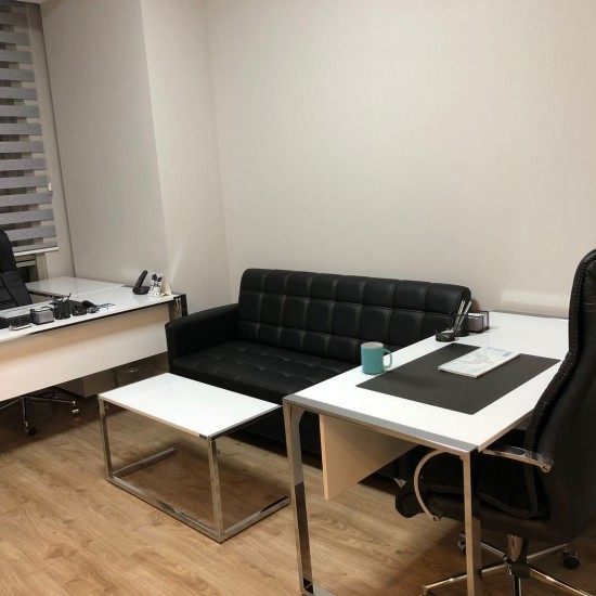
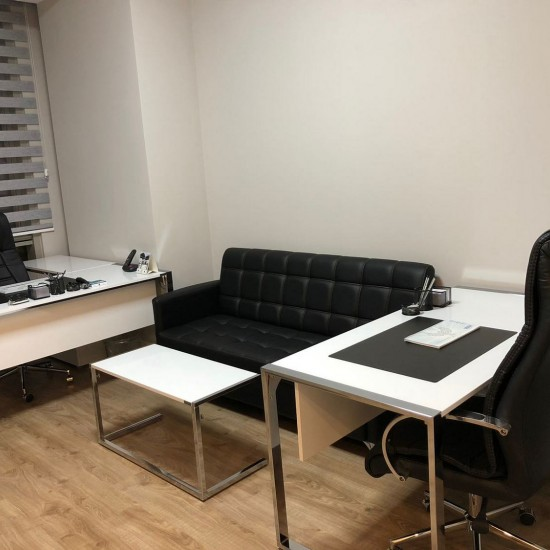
- mug [360,341,393,375]
